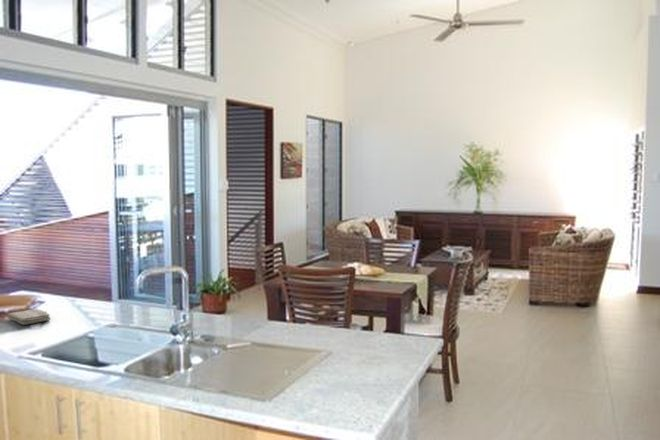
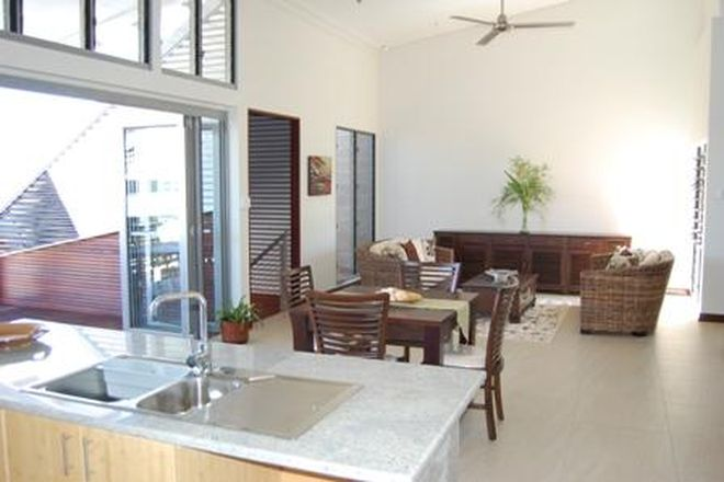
- washcloth [6,308,52,326]
